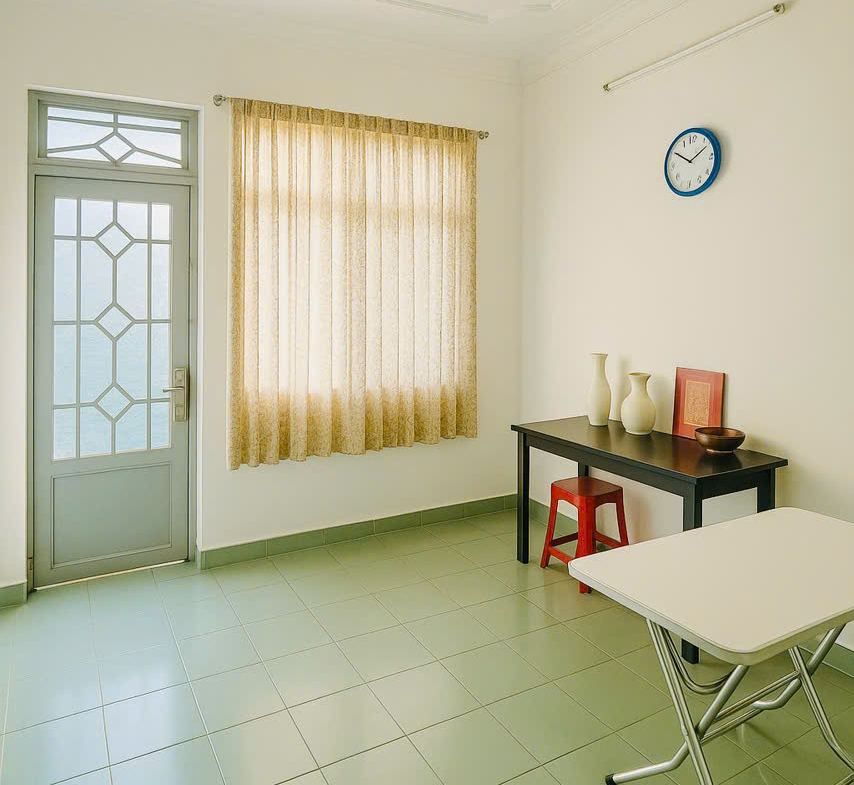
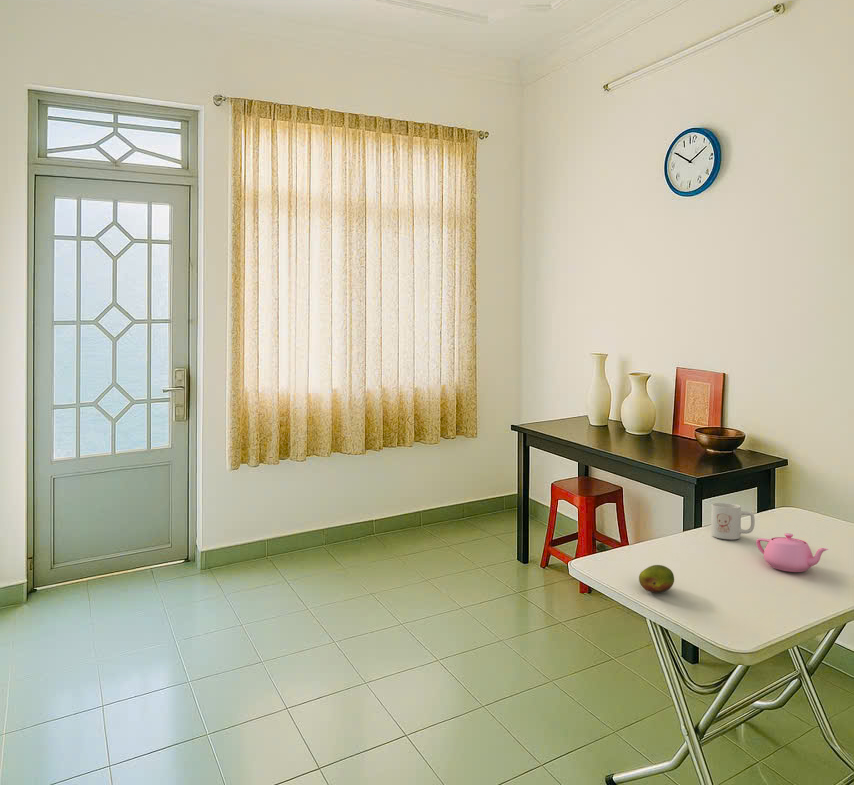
+ mug [710,502,756,540]
+ fruit [638,564,675,594]
+ teapot [755,532,830,573]
